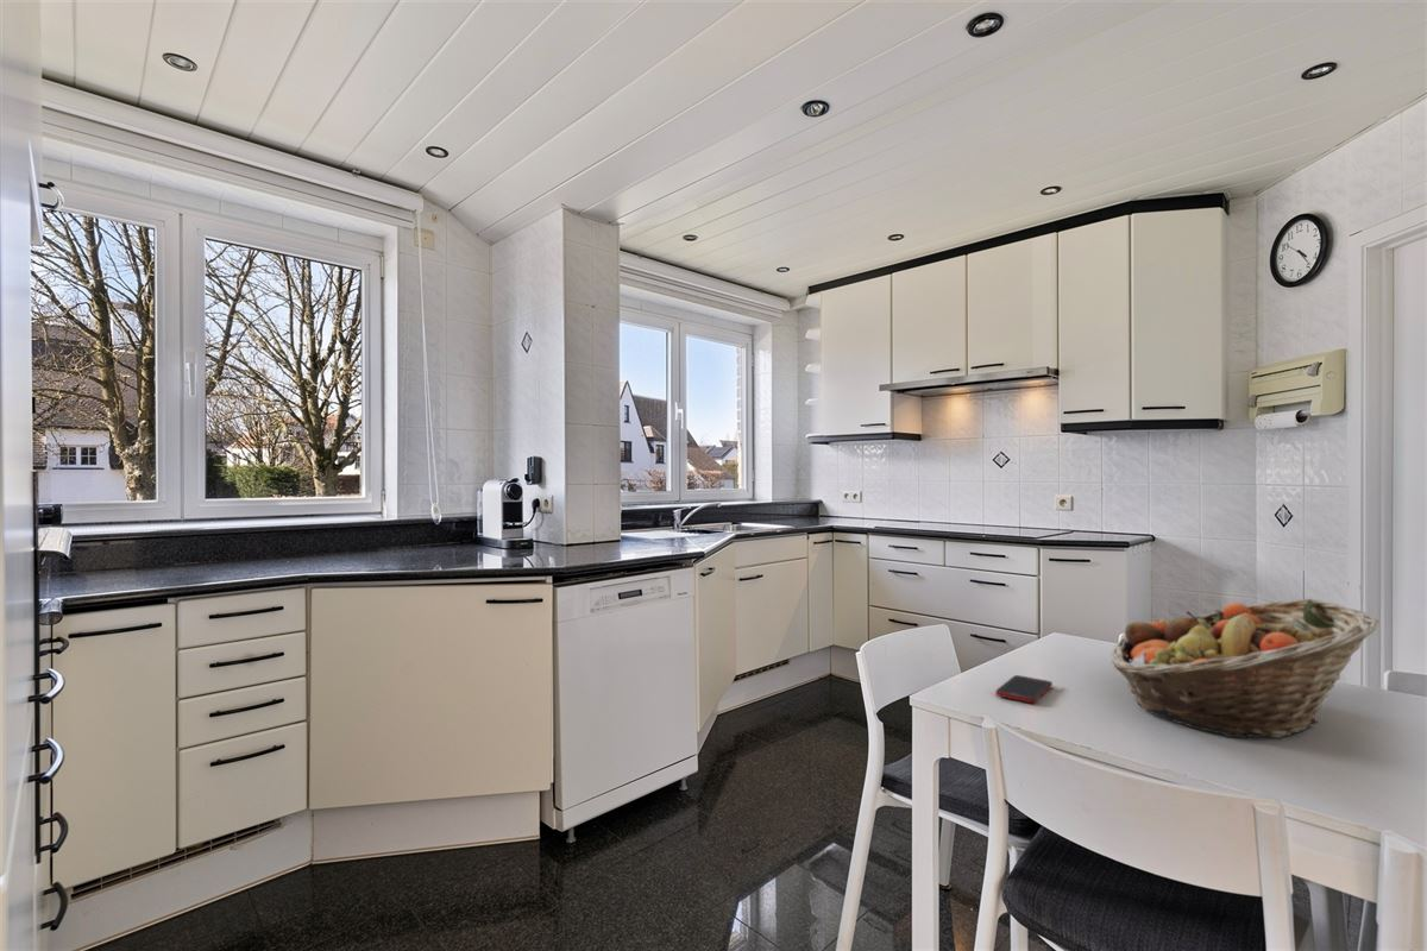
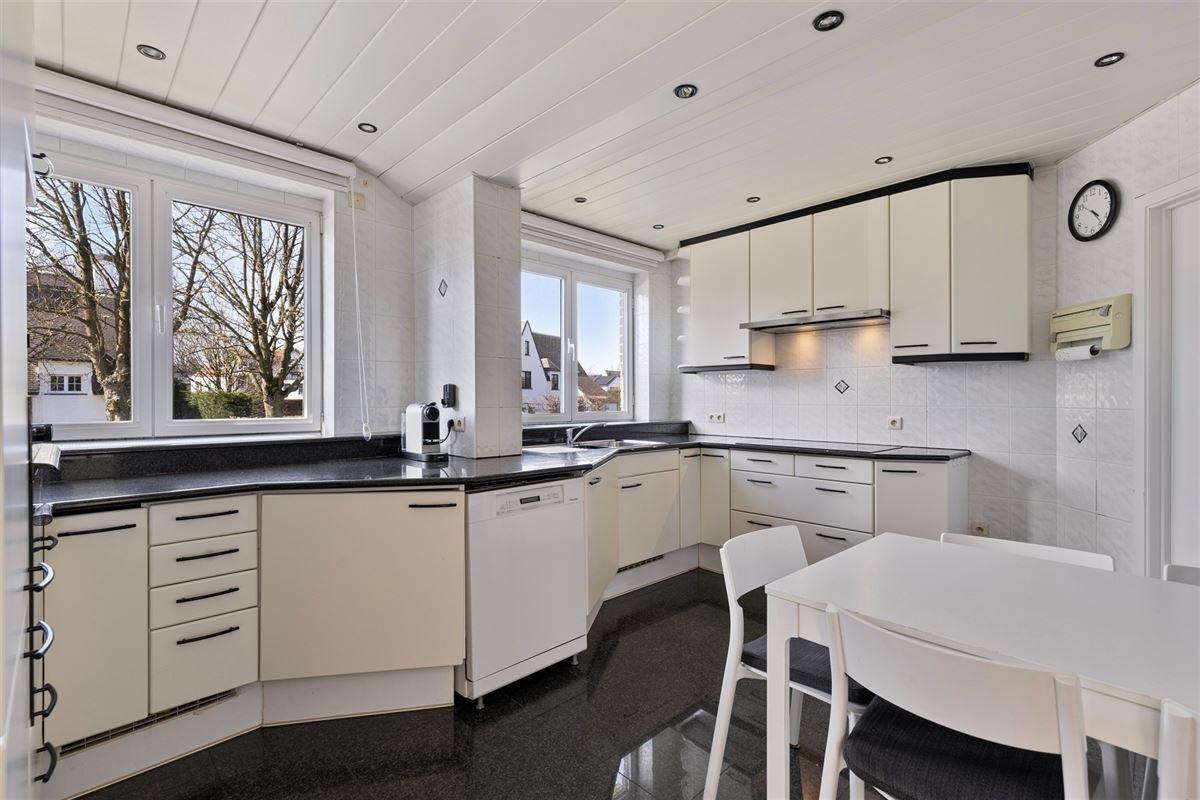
- cell phone [994,674,1054,704]
- fruit basket [1111,598,1381,738]
